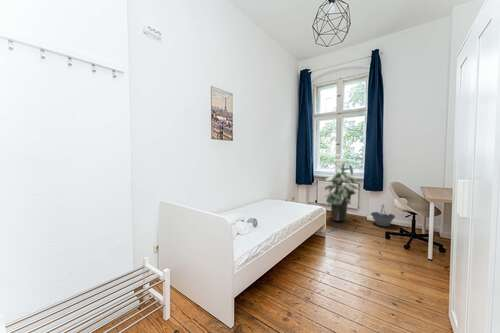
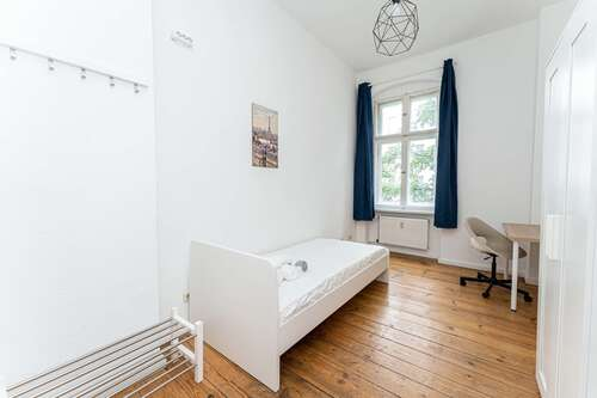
- bucket [370,203,396,227]
- indoor plant [321,153,360,222]
